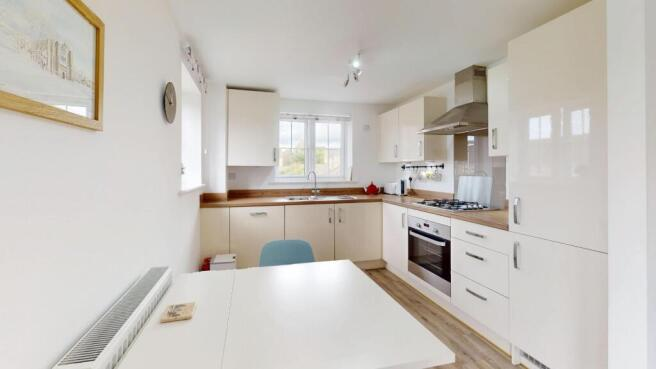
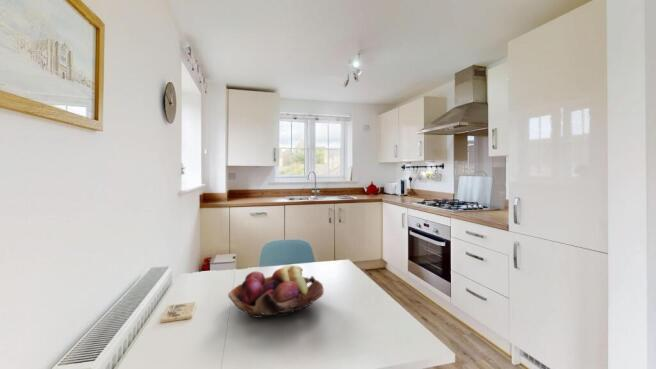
+ fruit basket [227,264,325,319]
